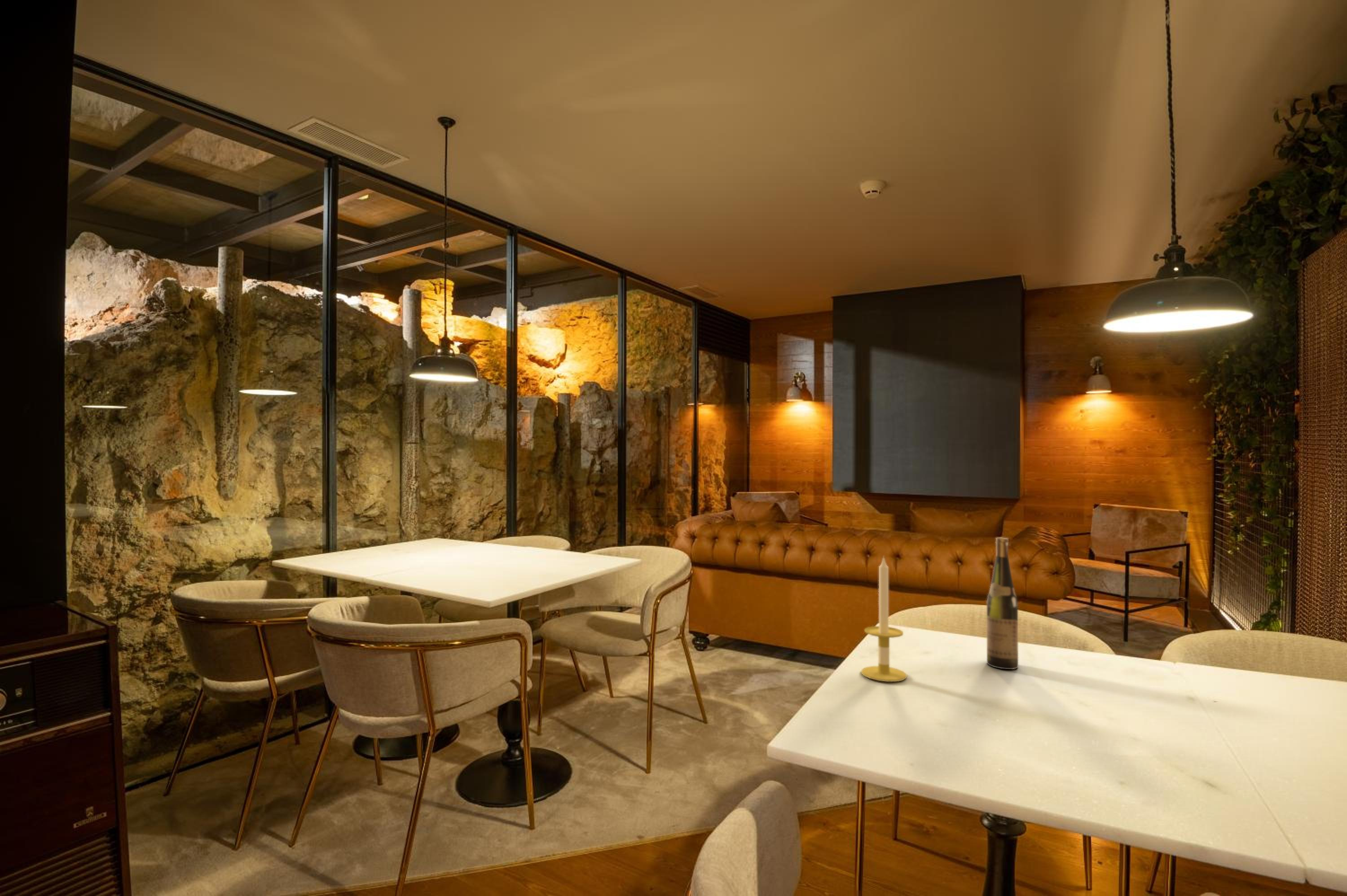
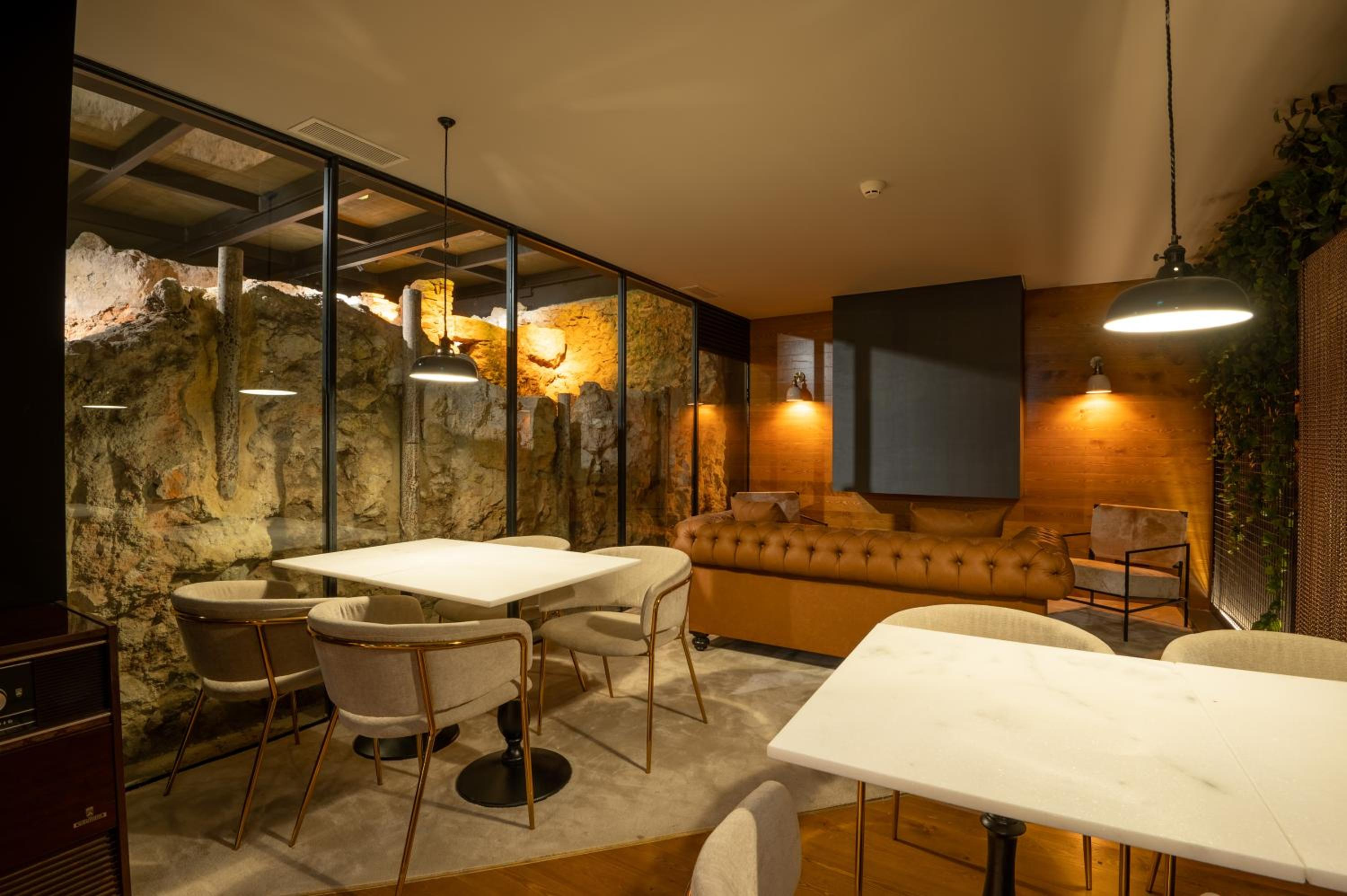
- wine bottle [986,537,1019,670]
- candle [861,555,907,682]
